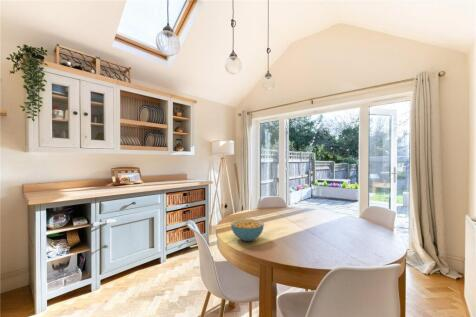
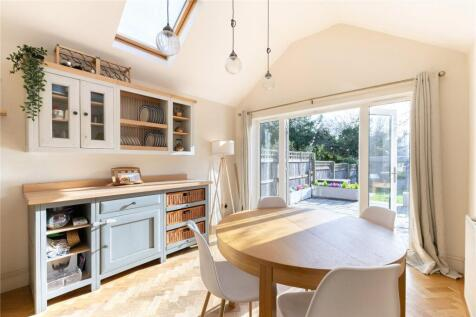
- cereal bowl [230,218,265,242]
